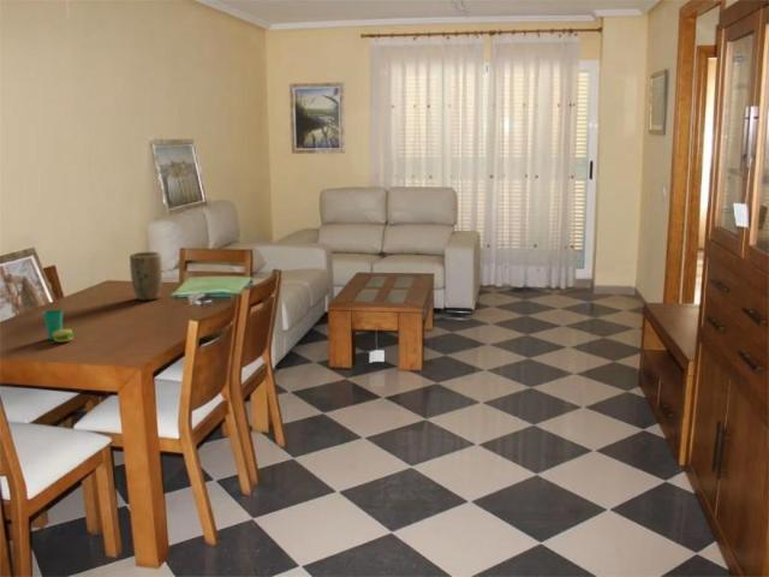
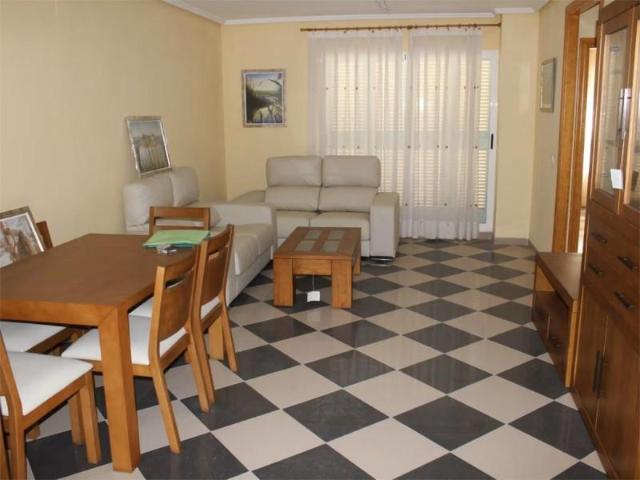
- plant pot [129,251,163,302]
- cup [42,309,74,343]
